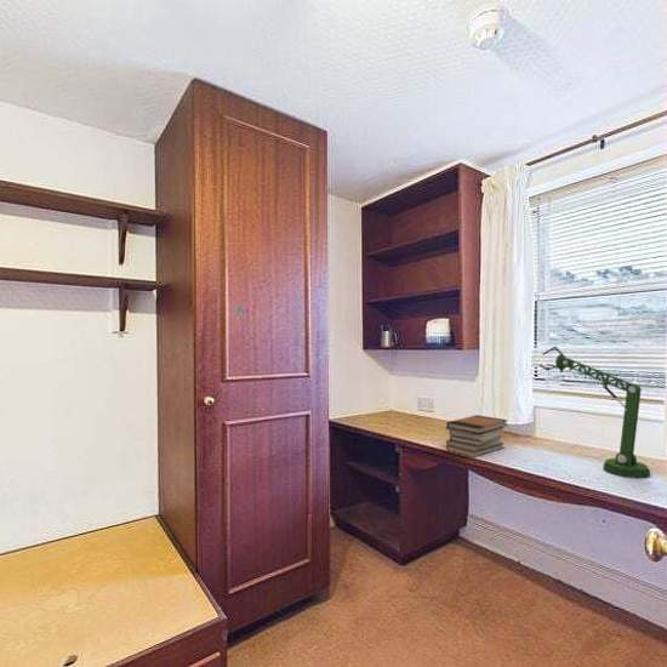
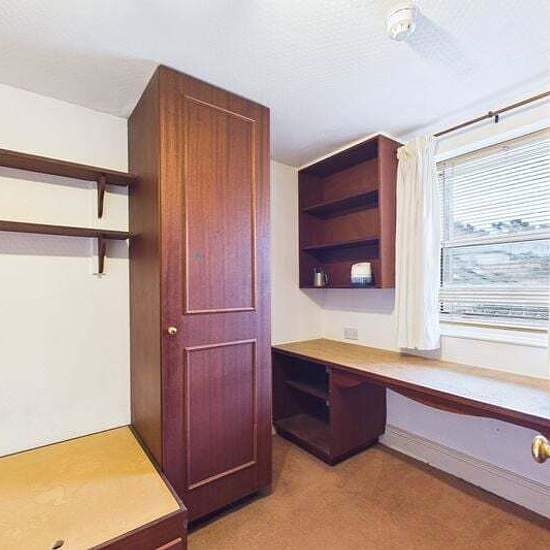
- desk lamp [537,346,651,479]
- book stack [444,414,509,458]
